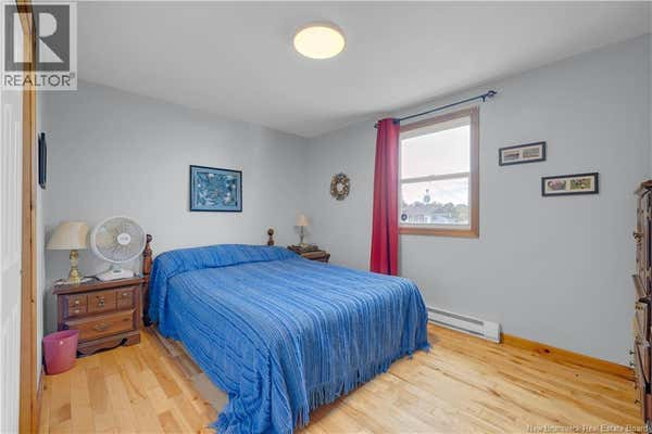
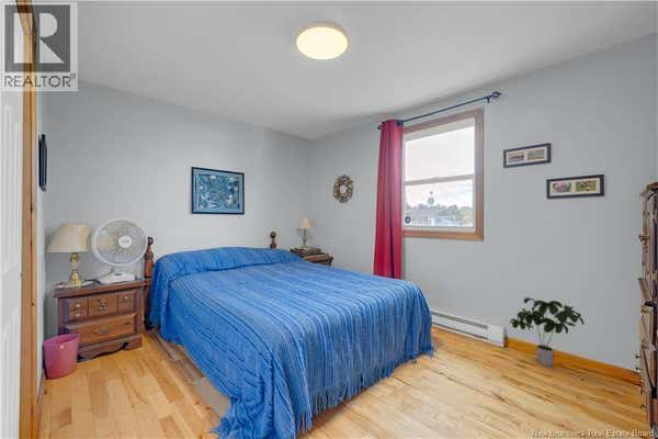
+ potted plant [509,296,586,368]
